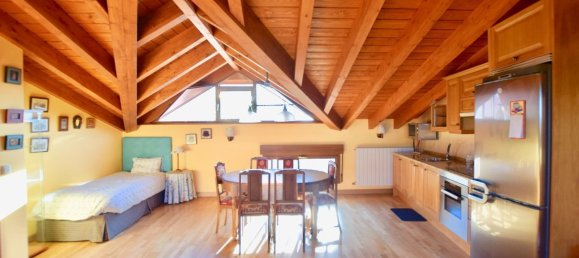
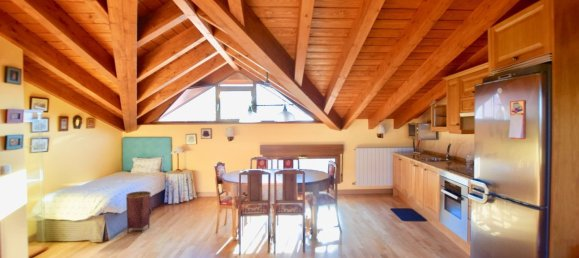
+ woven basket [125,190,152,234]
